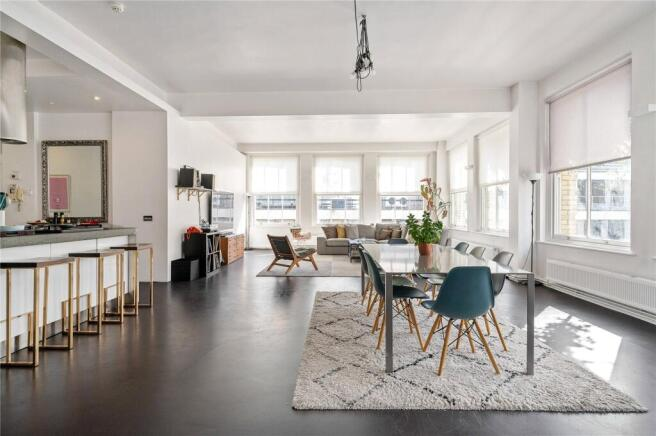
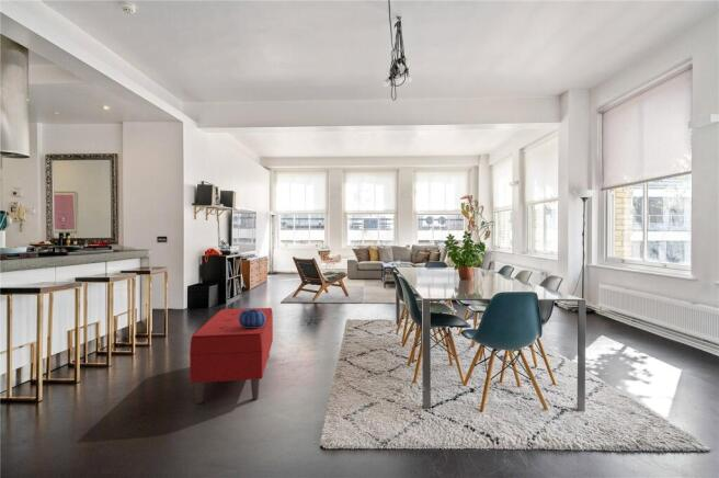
+ decorative bowl [239,309,266,328]
+ bench [189,307,274,405]
